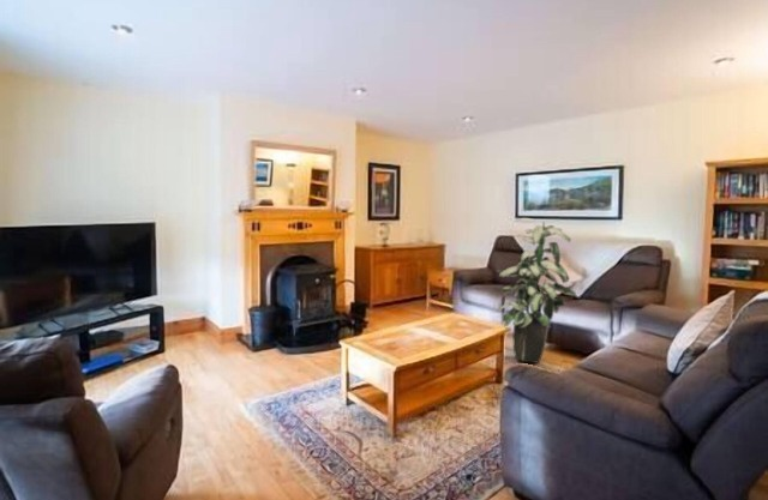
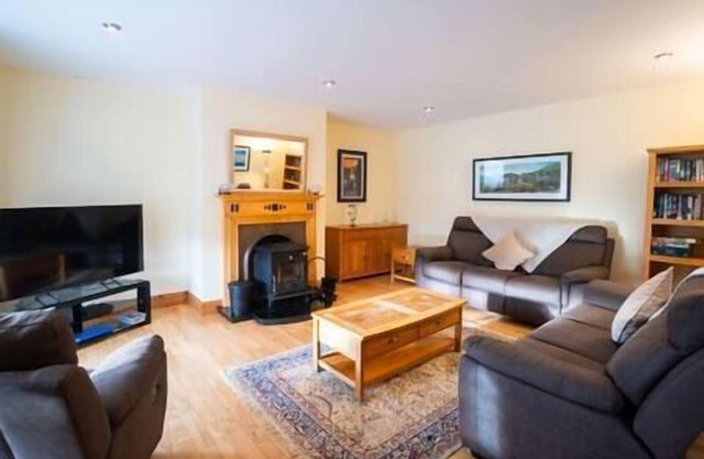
- indoor plant [497,217,577,365]
